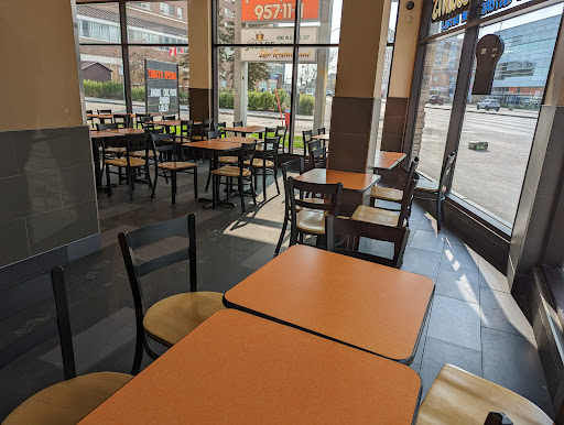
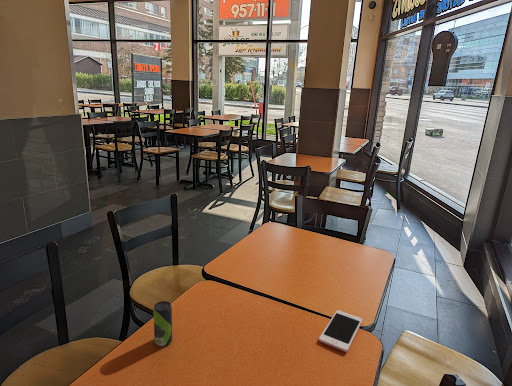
+ cell phone [318,309,363,353]
+ beverage can [153,300,173,347]
